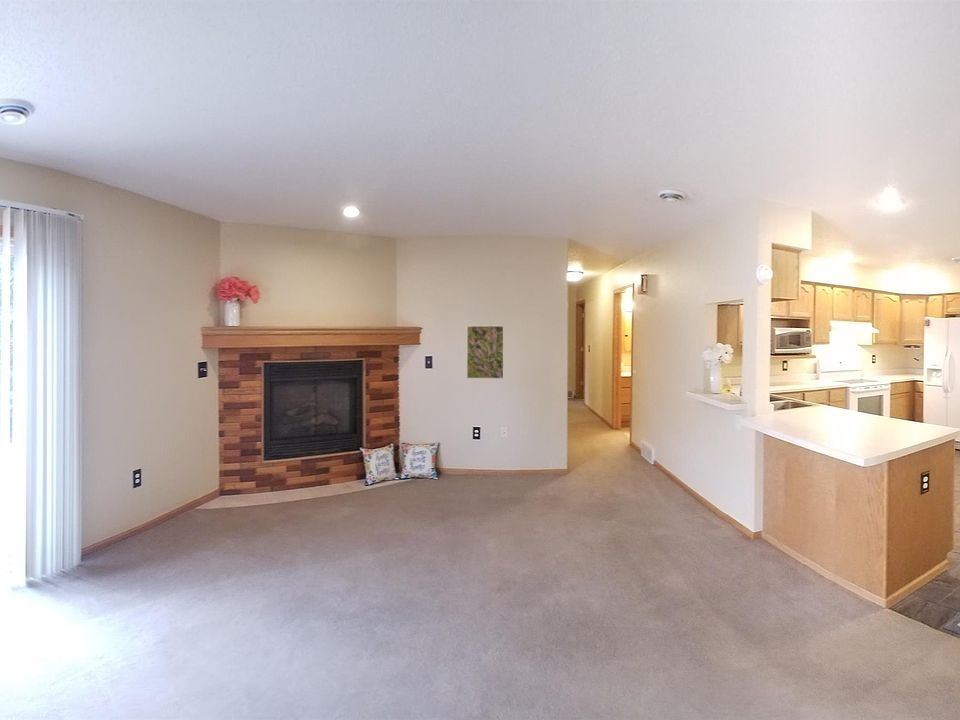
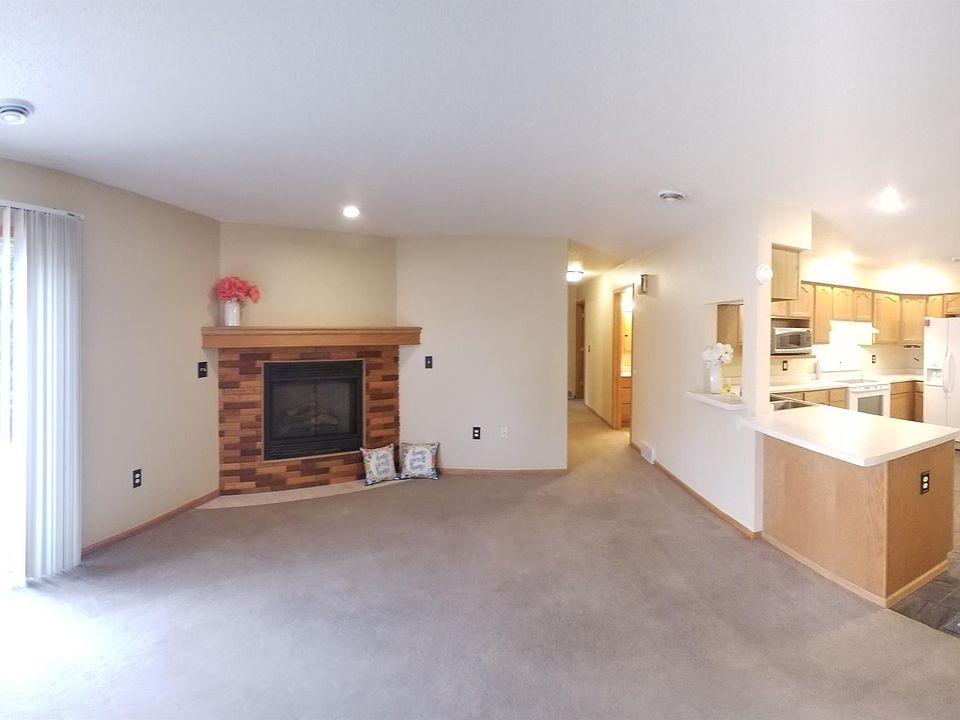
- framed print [466,325,505,380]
